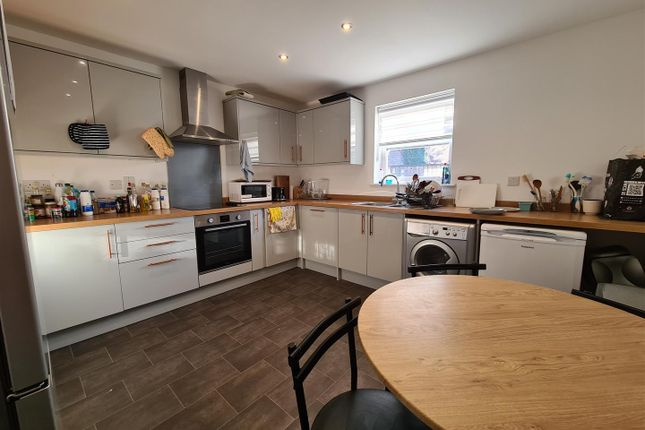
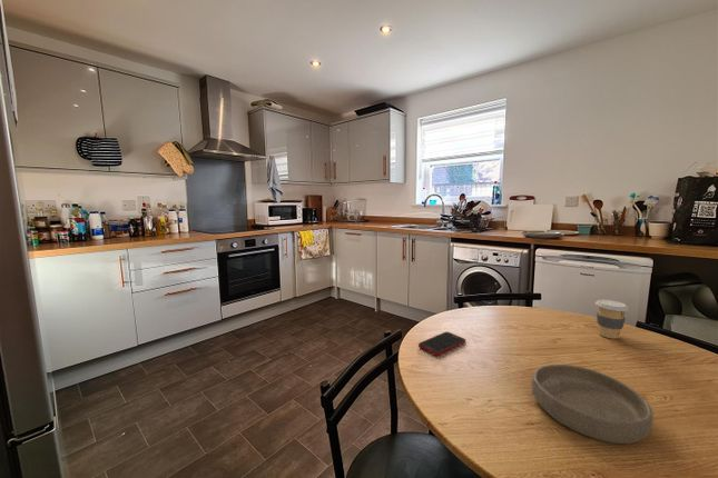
+ coffee cup [594,299,630,340]
+ bowl [531,364,653,445]
+ cell phone [417,330,466,357]
